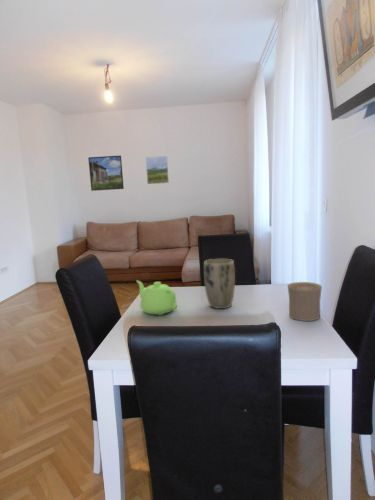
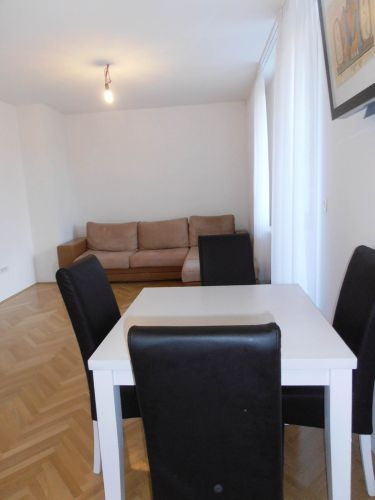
- teapot [136,280,178,316]
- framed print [145,155,170,185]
- cup [287,281,323,322]
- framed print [88,155,125,192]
- plant pot [203,258,236,310]
